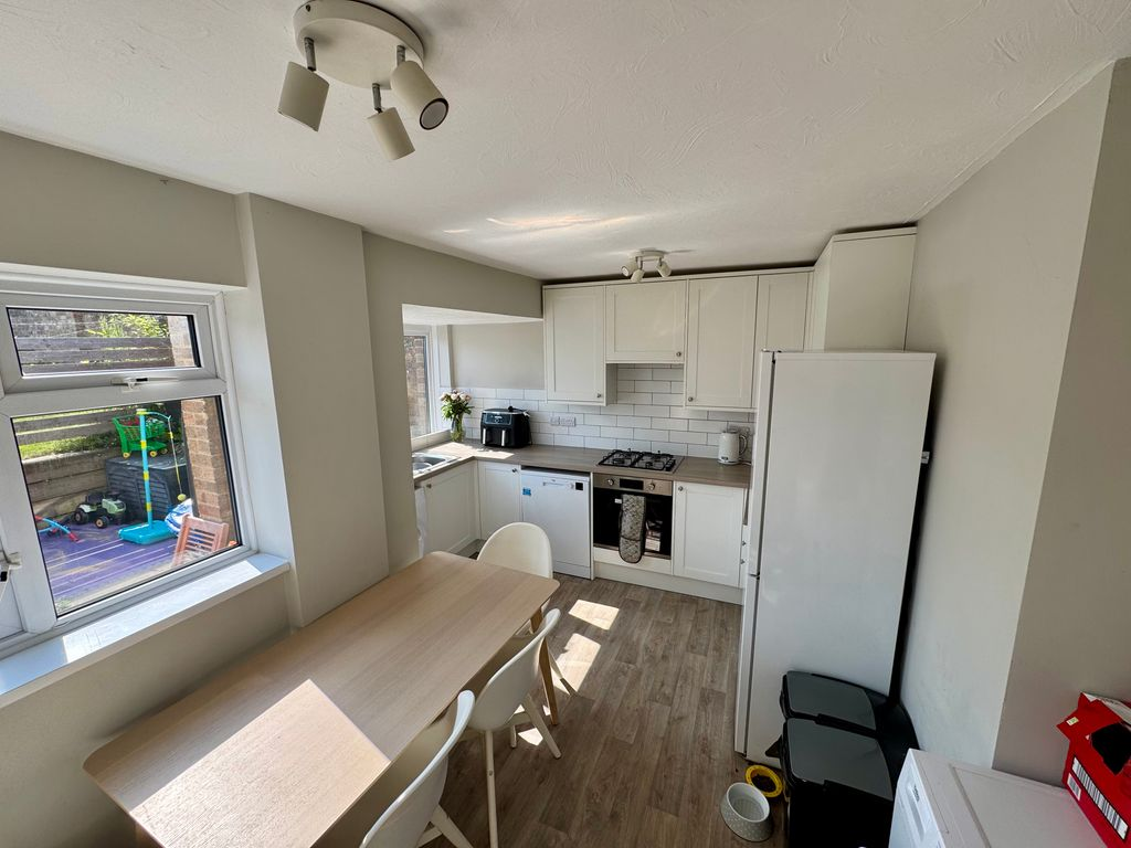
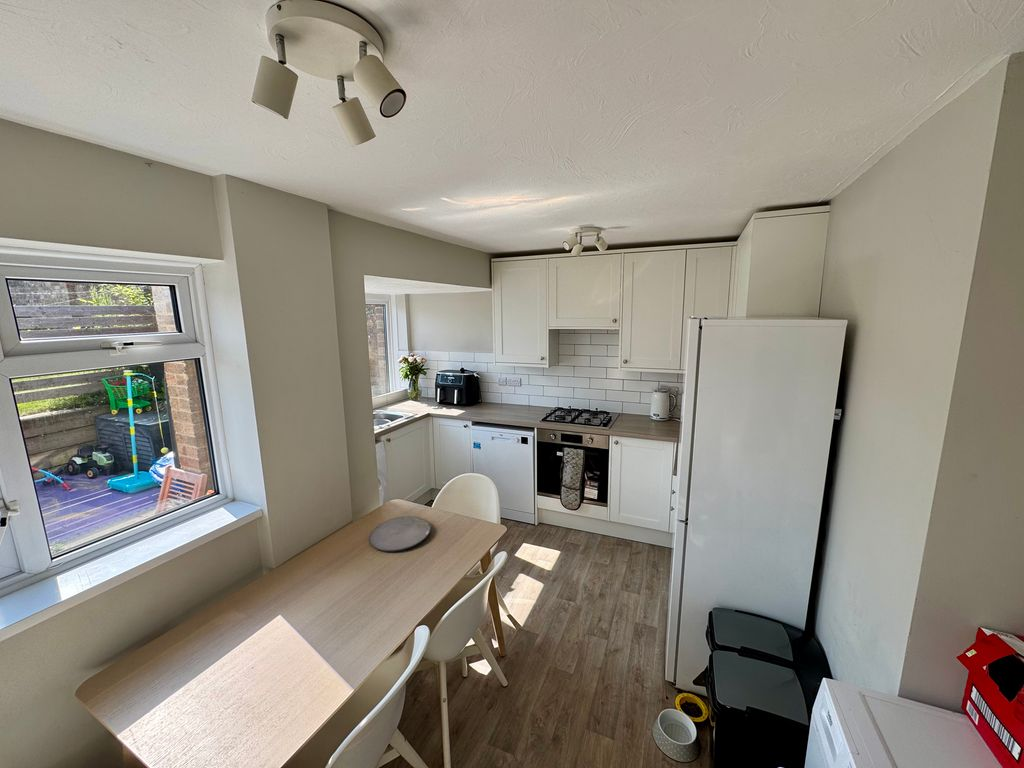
+ plate [368,515,432,553]
